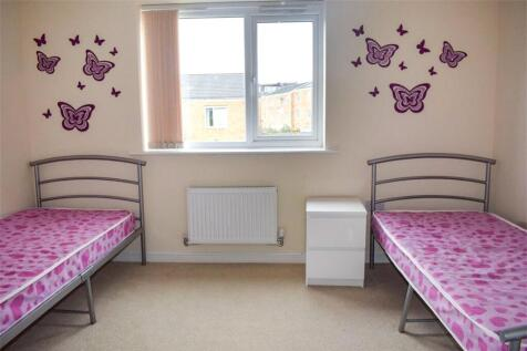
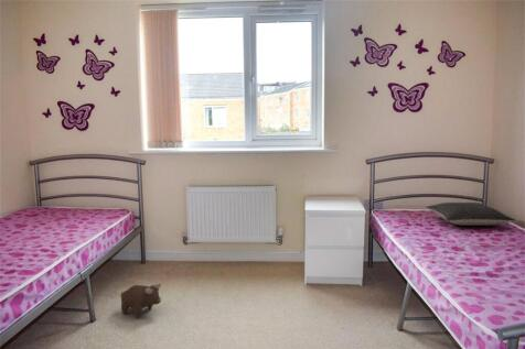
+ pillow [425,201,517,227]
+ plush toy [120,283,162,319]
